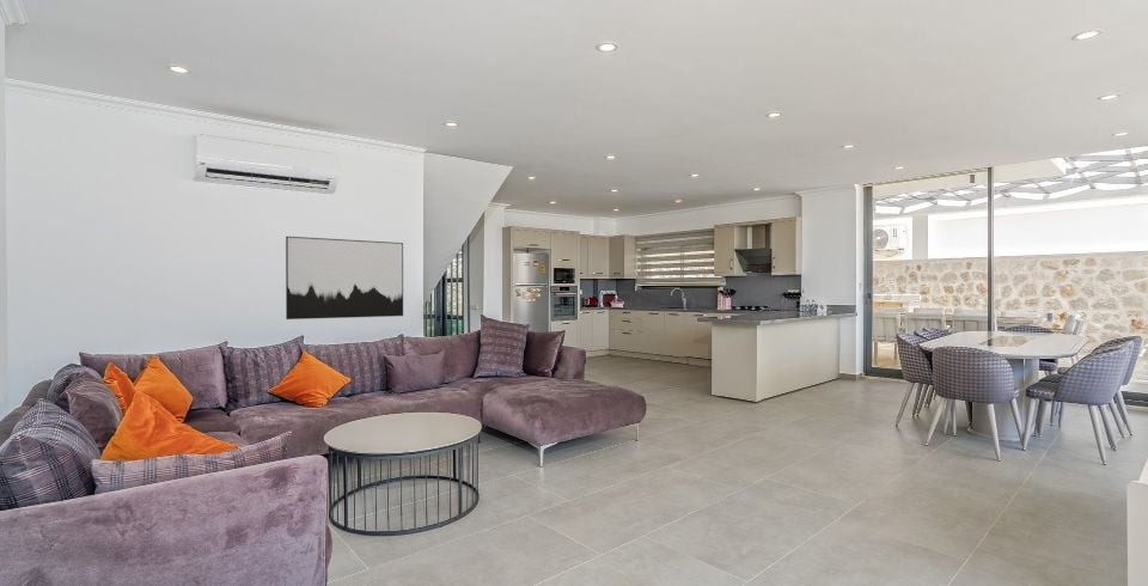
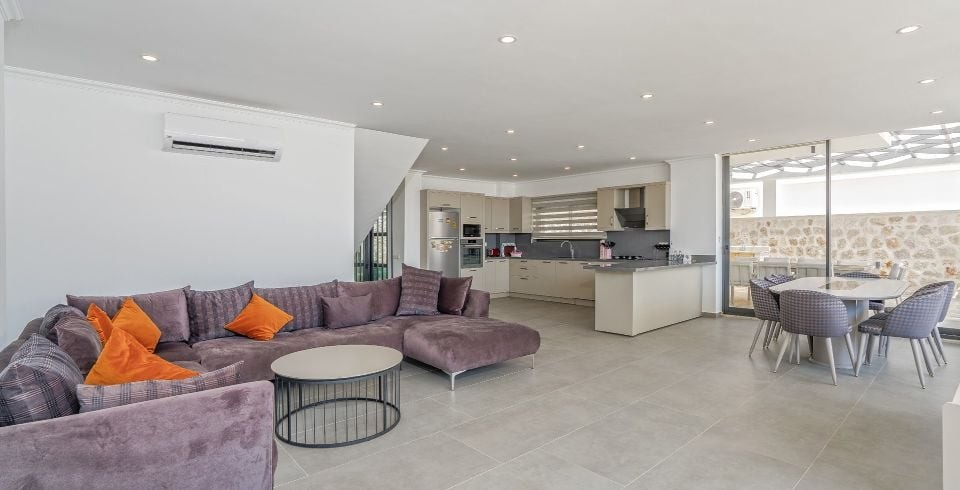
- wall art [285,236,404,321]
